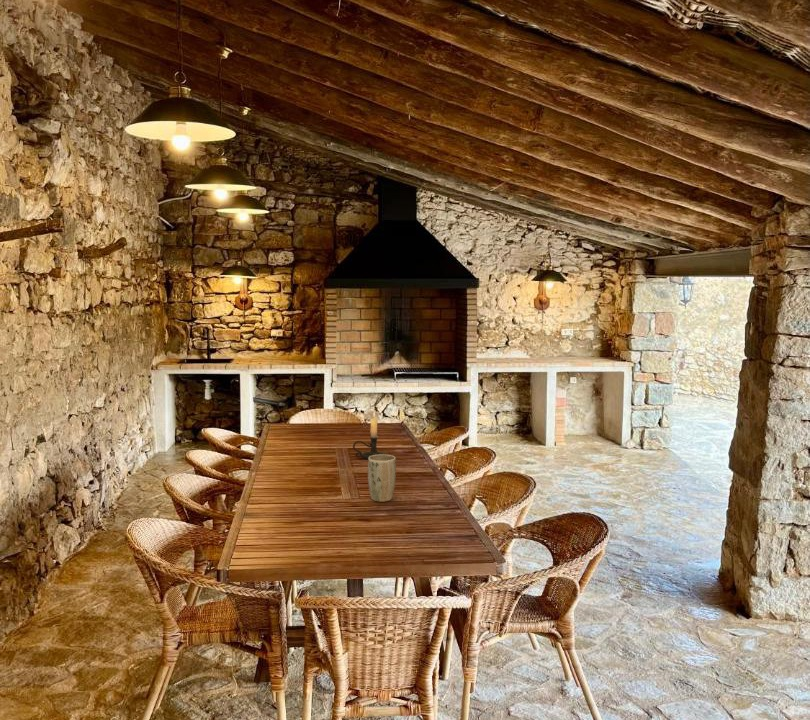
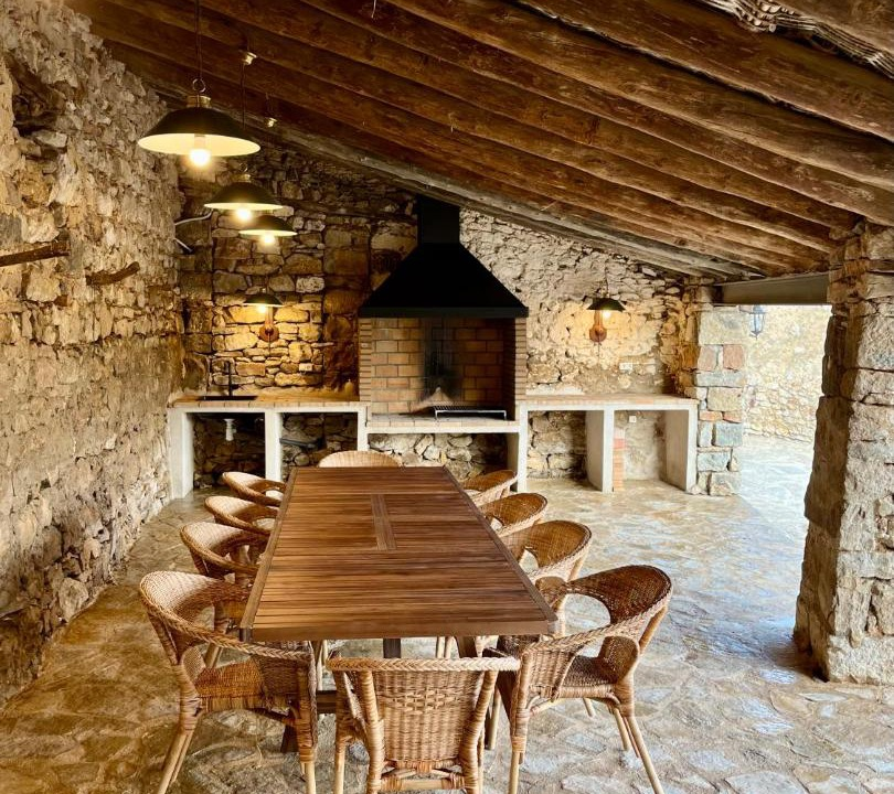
- candle holder [352,410,387,460]
- plant pot [367,454,397,503]
